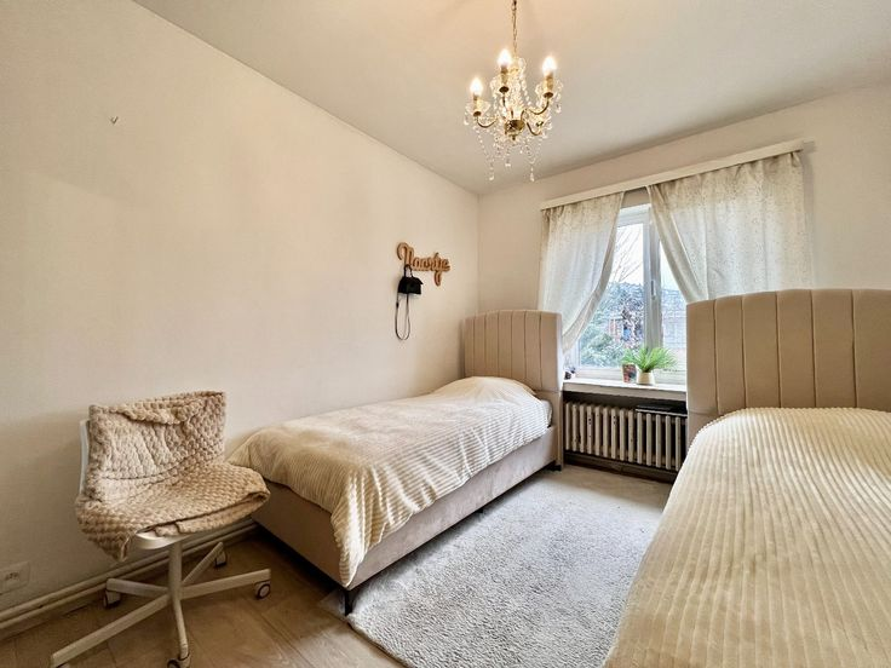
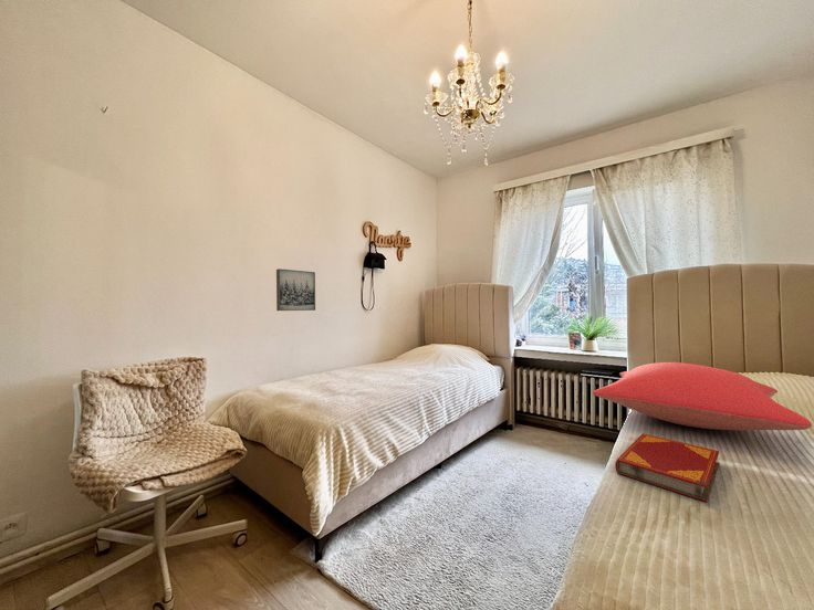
+ pillow [592,361,813,431]
+ wall art [275,267,316,312]
+ hardback book [614,432,721,503]
